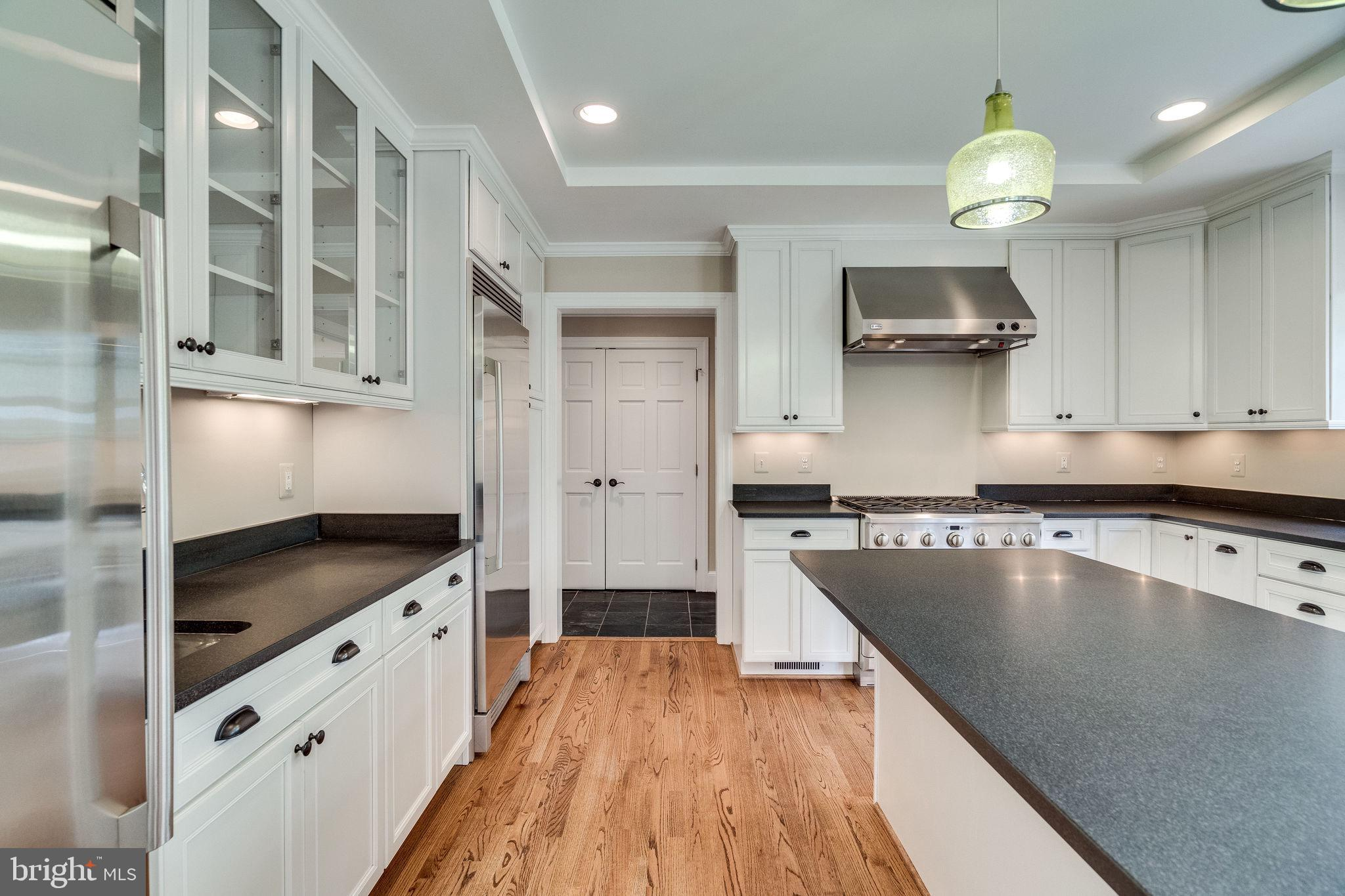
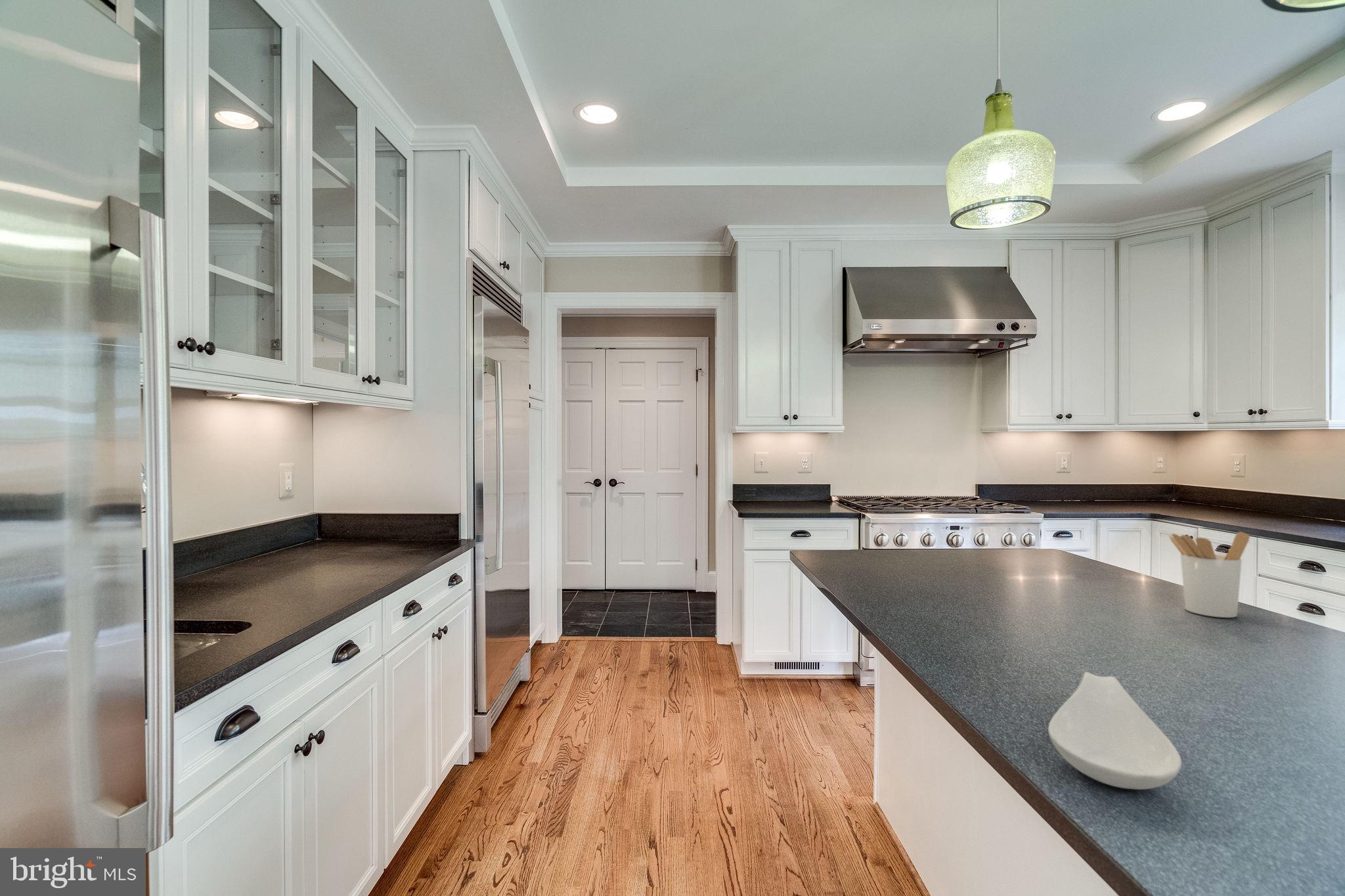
+ spoon rest [1047,672,1182,790]
+ utensil holder [1168,531,1250,618]
